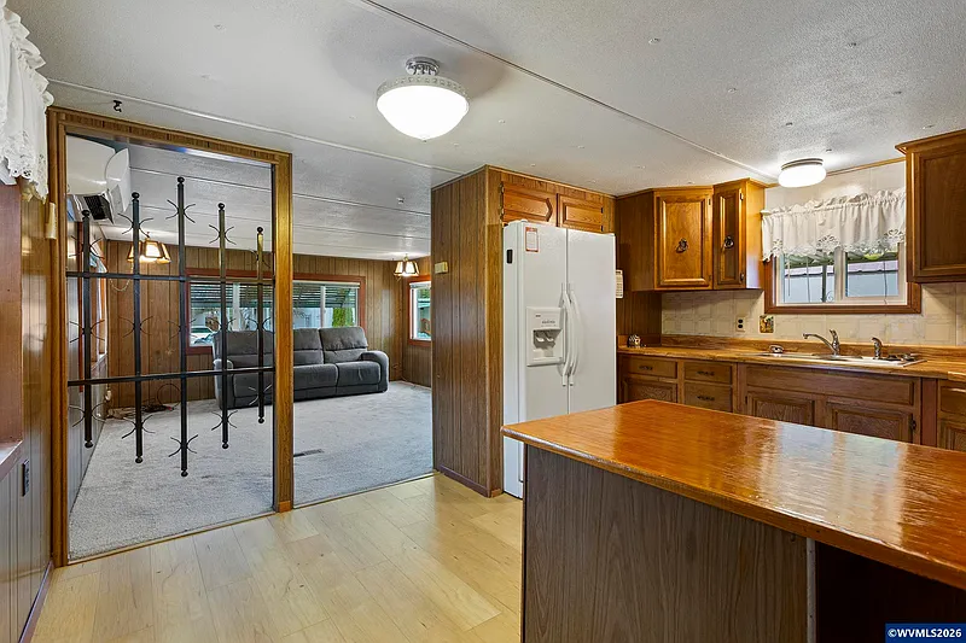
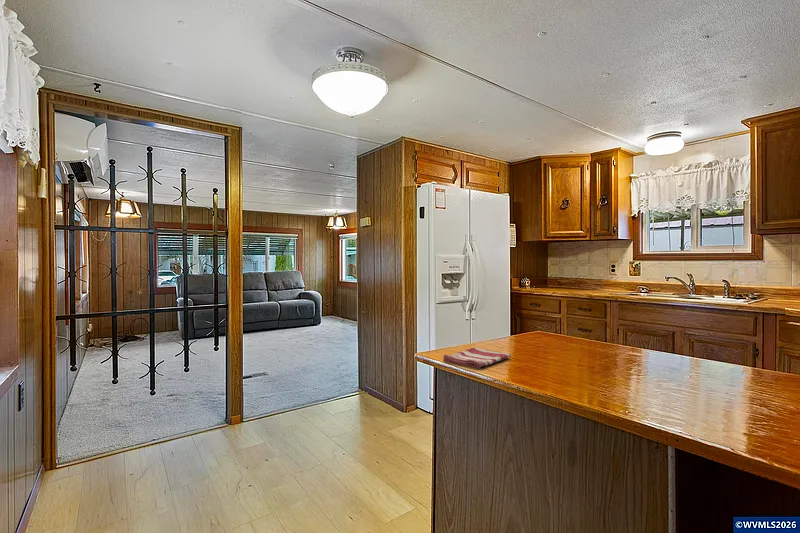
+ dish towel [442,347,512,369]
